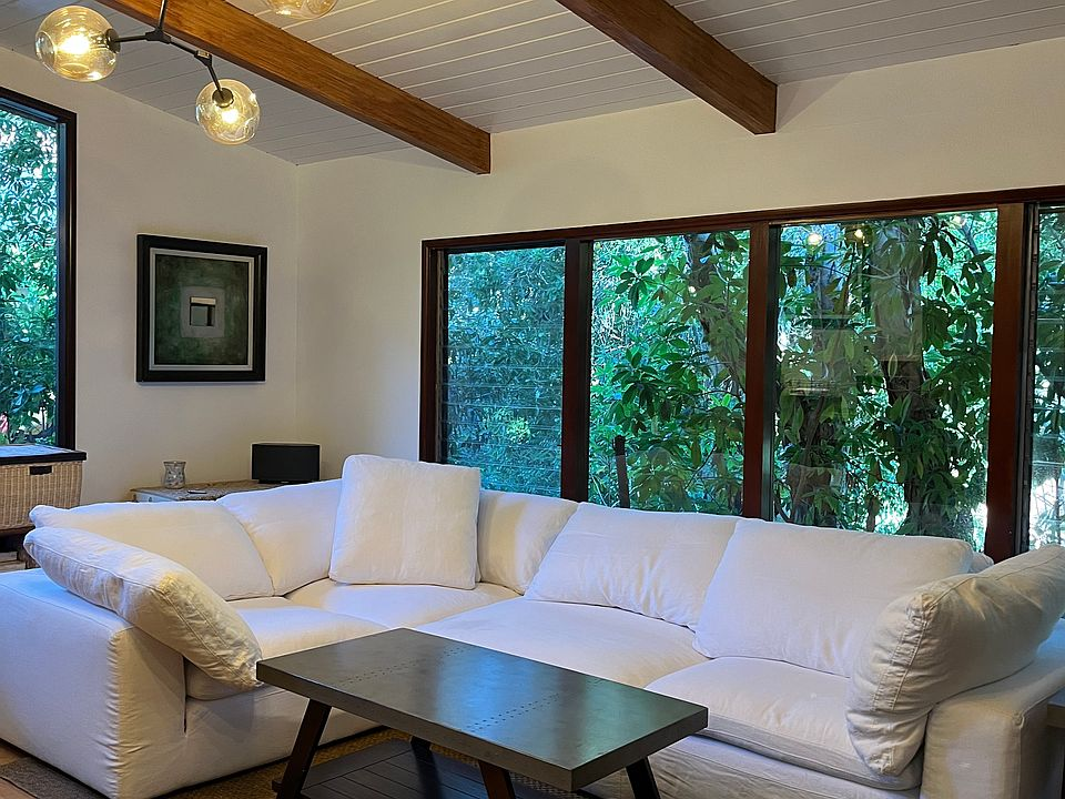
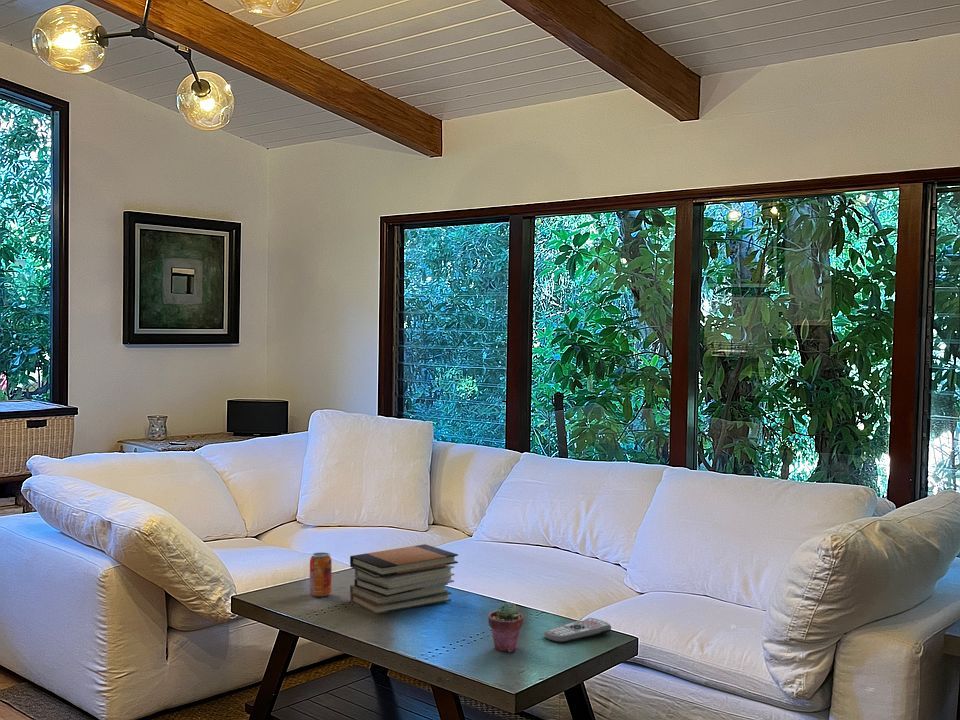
+ beverage can [309,551,333,598]
+ book stack [349,543,459,615]
+ potted succulent [487,601,524,653]
+ remote control [543,617,612,644]
